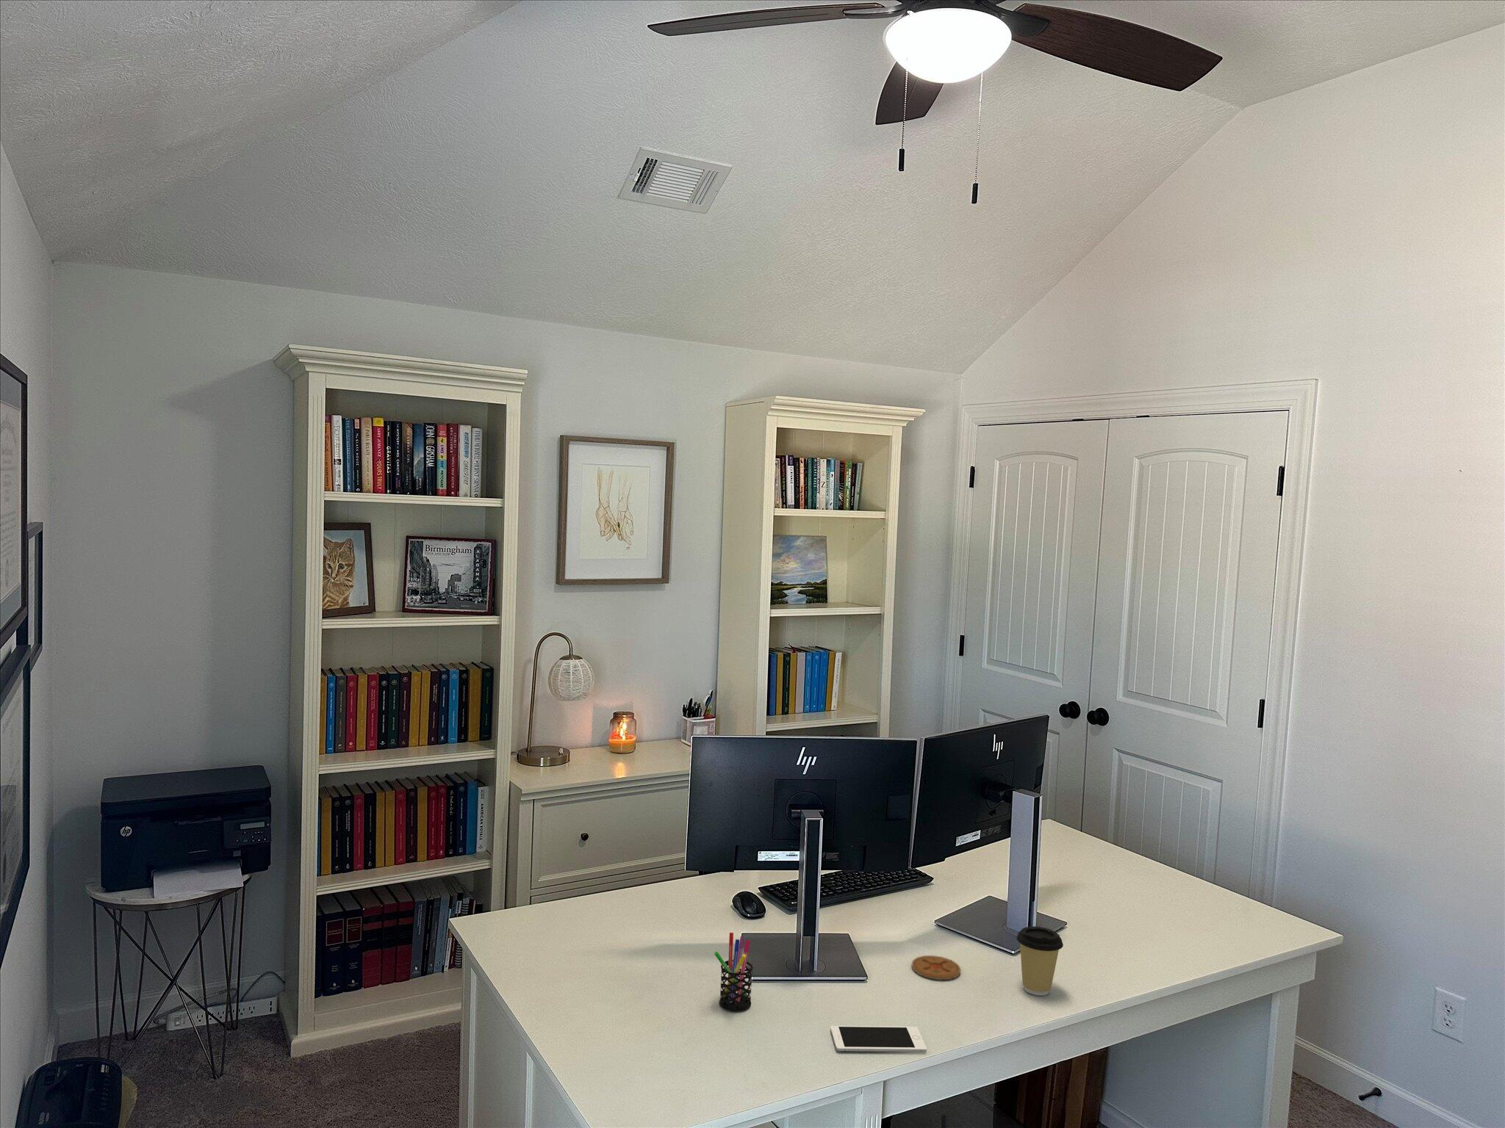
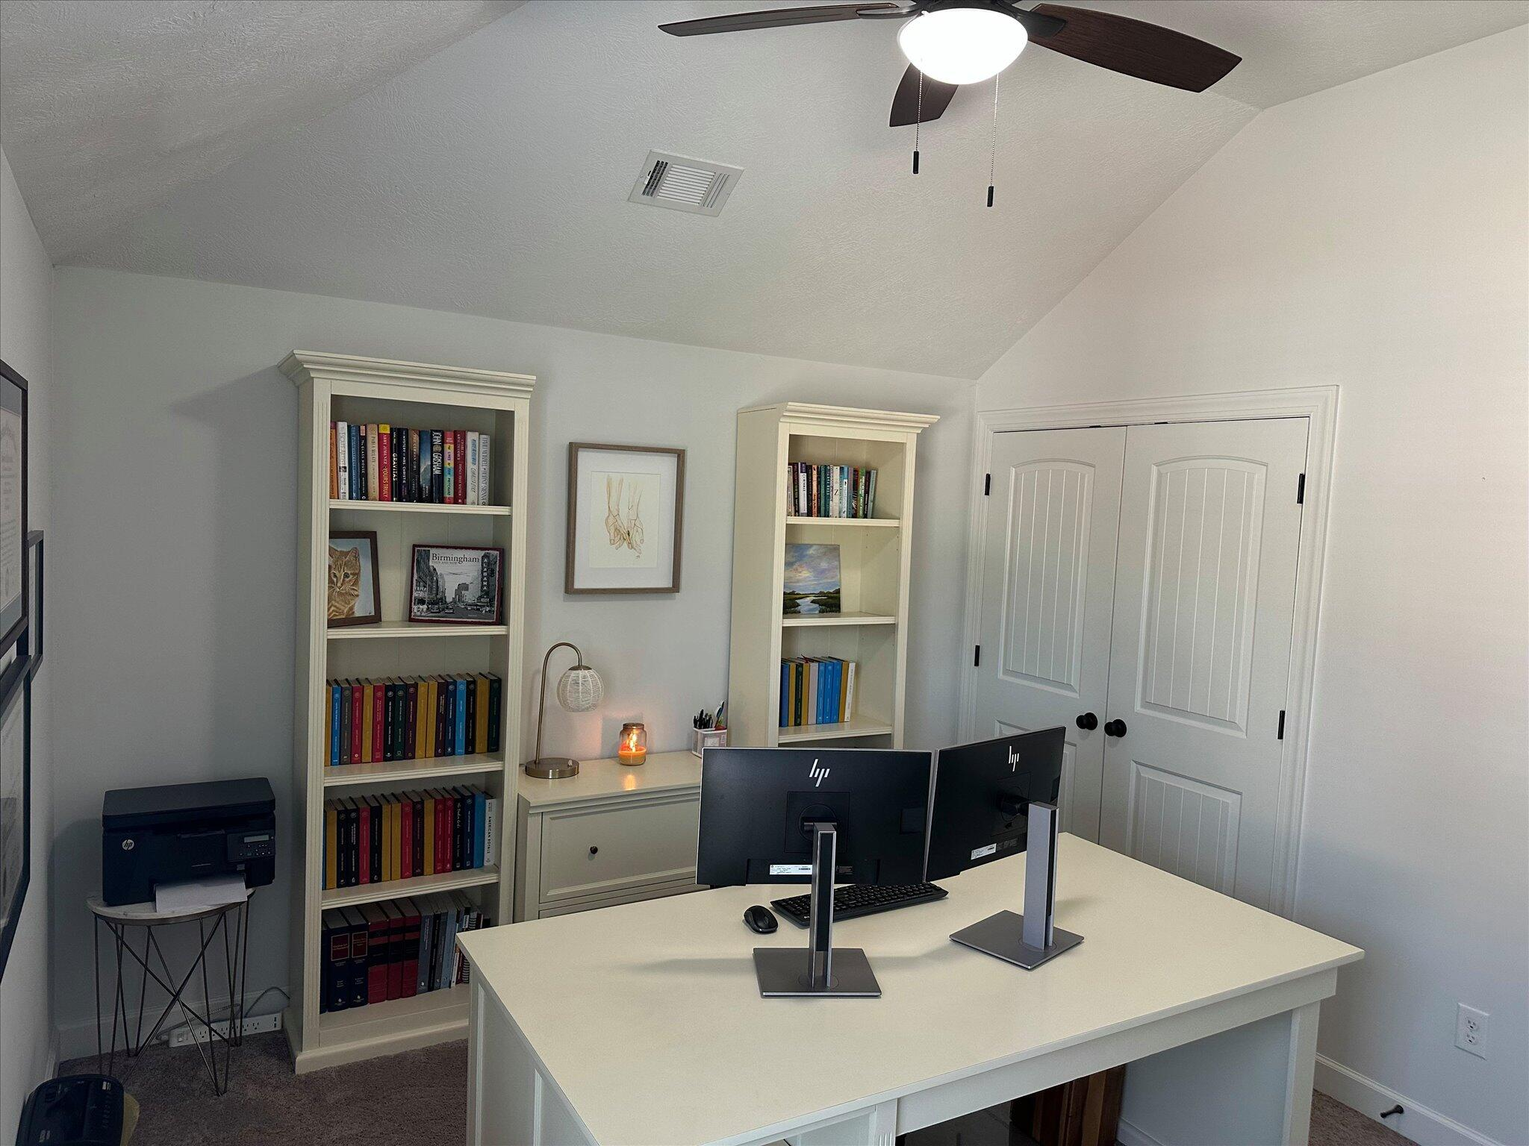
- coffee cup [1016,927,1064,996]
- cell phone [830,1025,928,1052]
- coaster [911,955,961,980]
- pen holder [713,932,754,1012]
